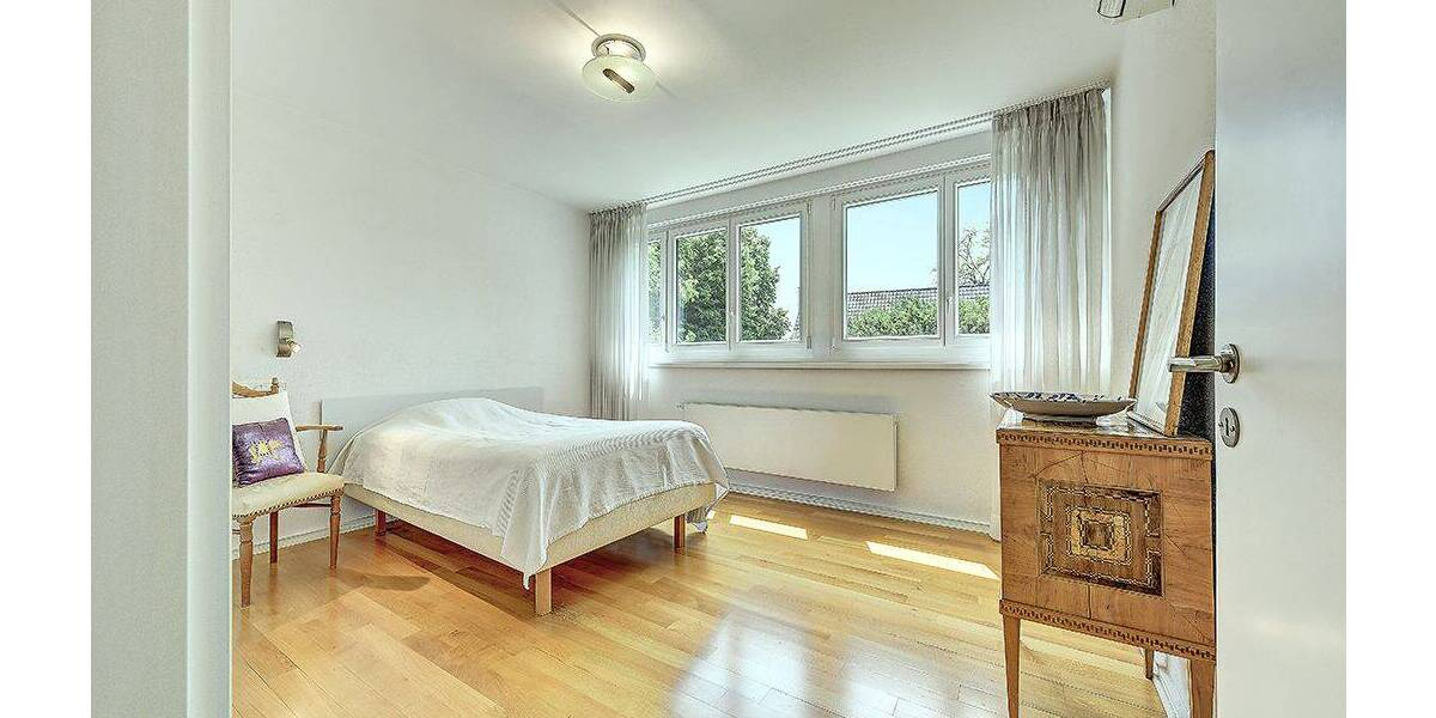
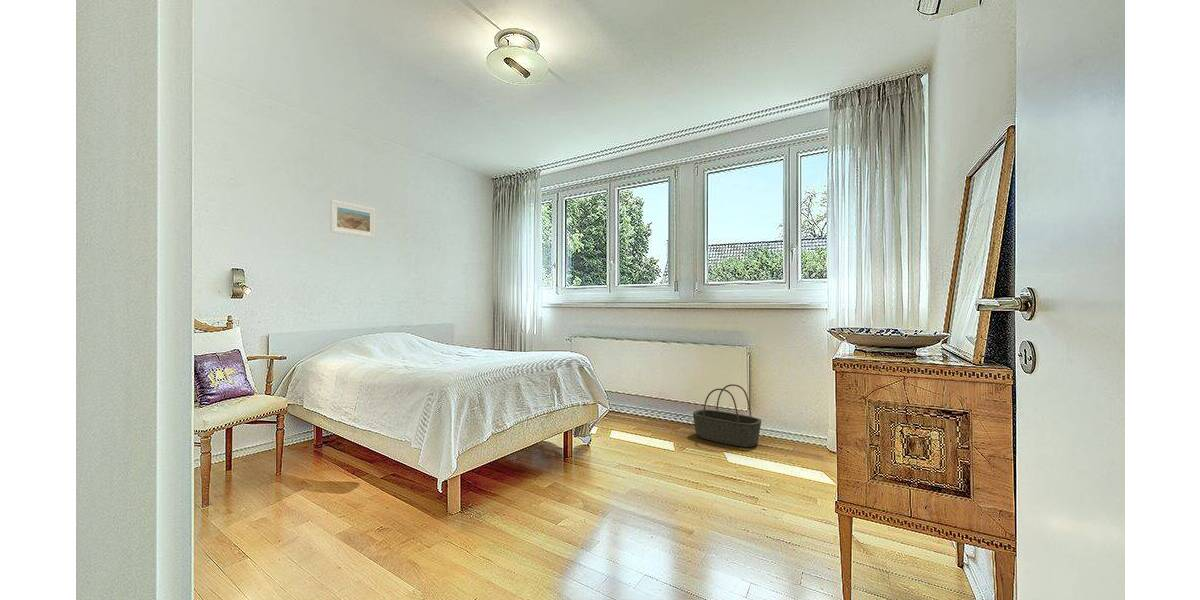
+ basket [692,383,762,448]
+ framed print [329,199,376,239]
